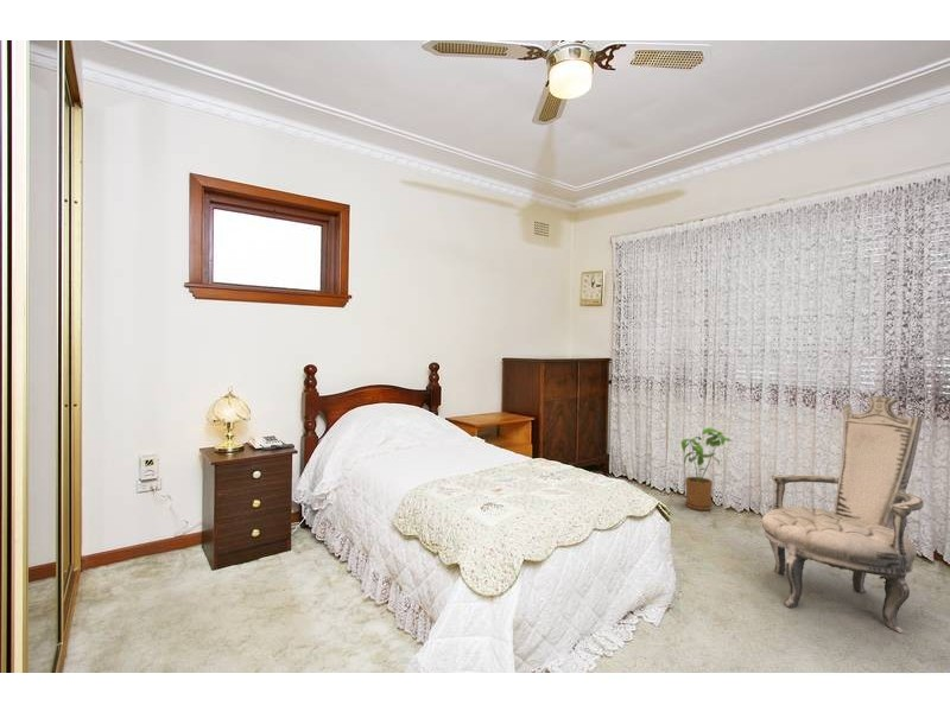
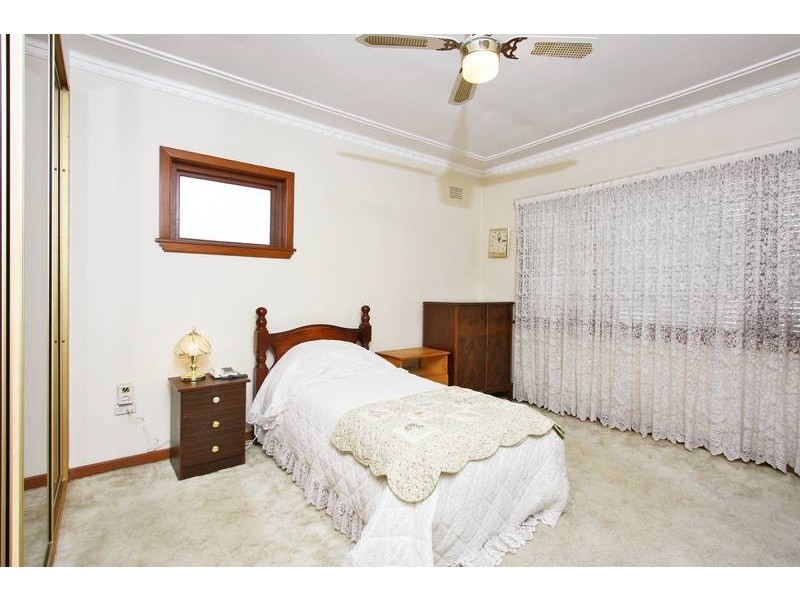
- house plant [679,427,732,511]
- armchair [760,395,925,634]
